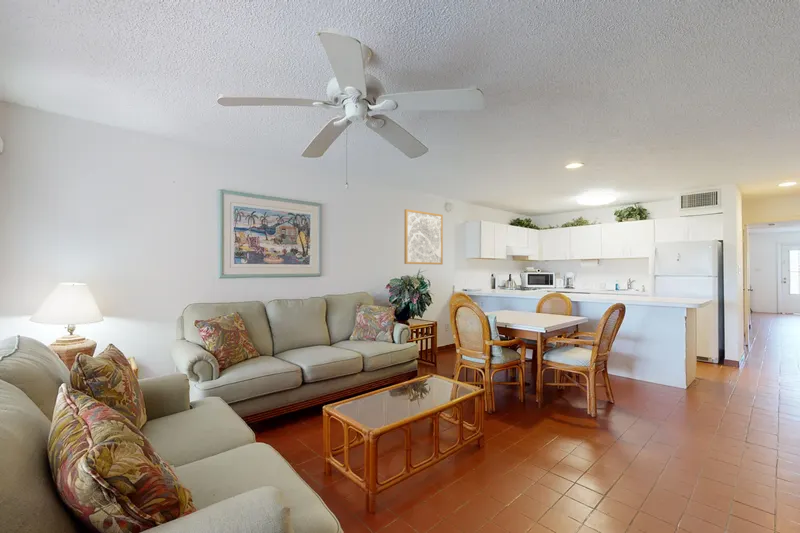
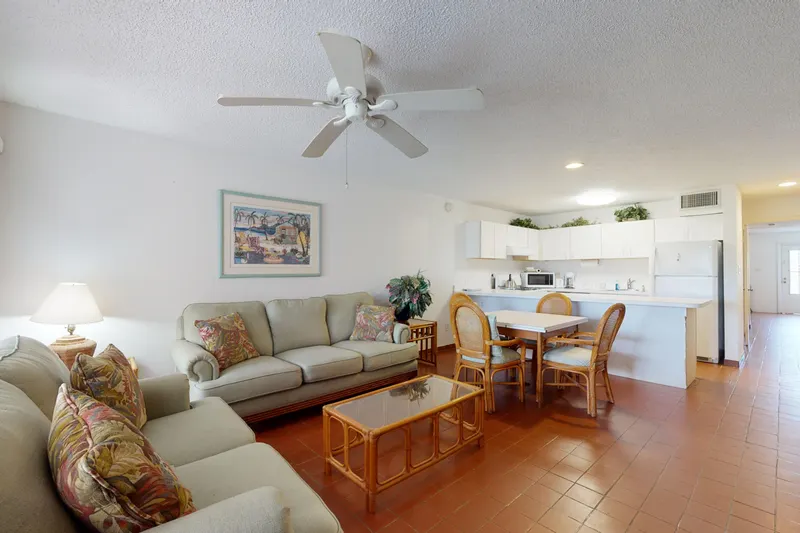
- wall art [403,208,444,266]
